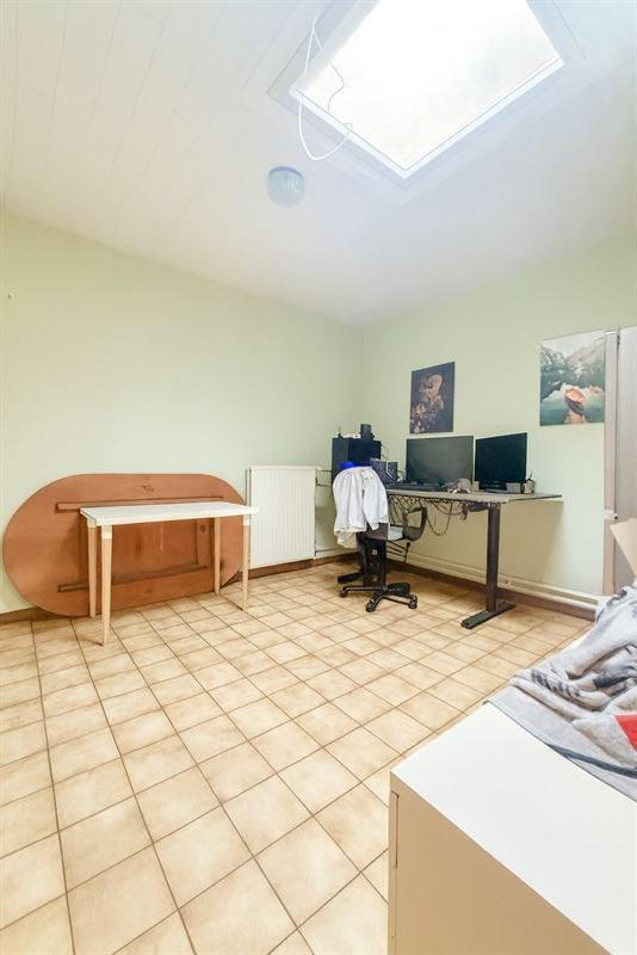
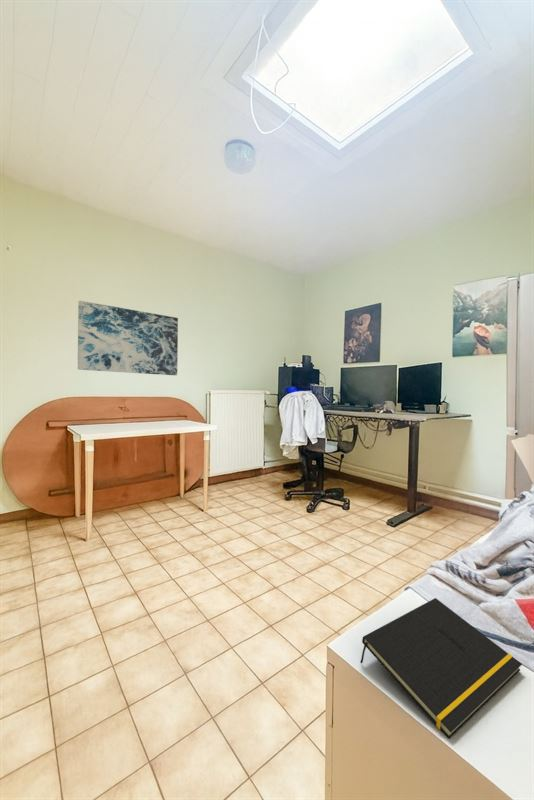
+ wall art [77,300,179,376]
+ notepad [360,597,523,740]
